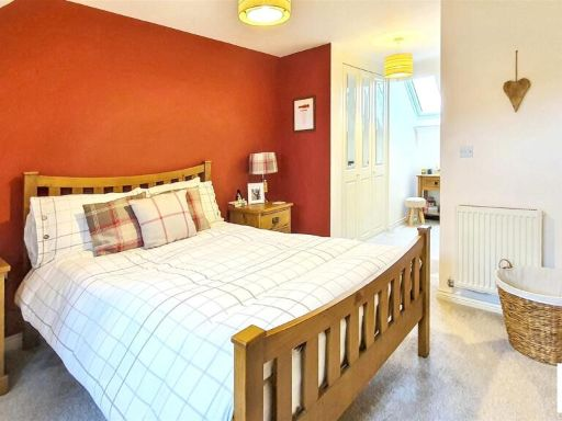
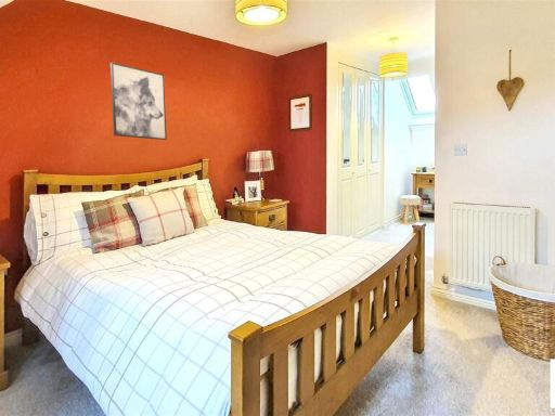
+ wall art [109,62,168,141]
